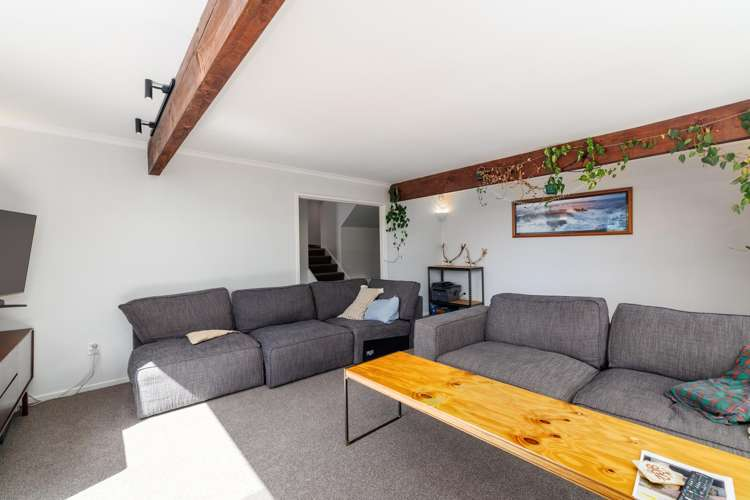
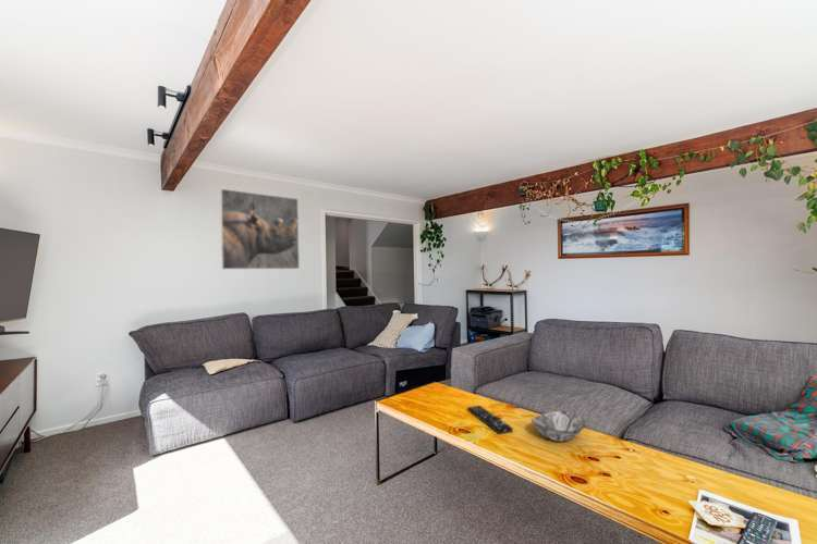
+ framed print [219,188,301,271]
+ decorative bowl [531,410,586,443]
+ remote control [466,405,514,435]
